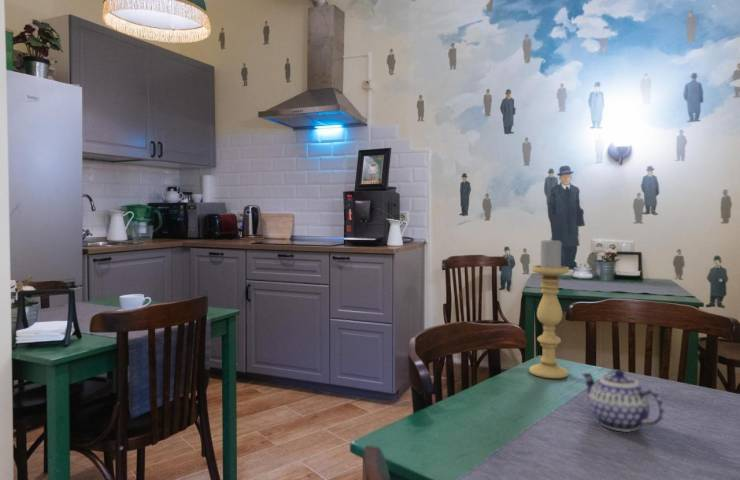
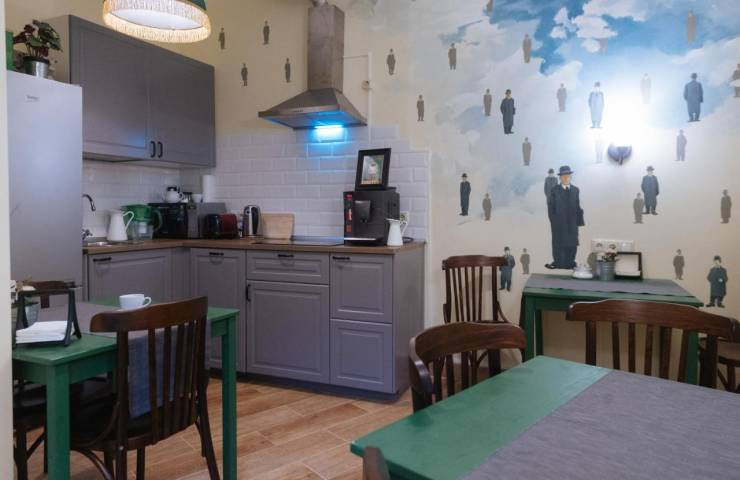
- teapot [581,369,665,433]
- candle holder [528,236,570,379]
